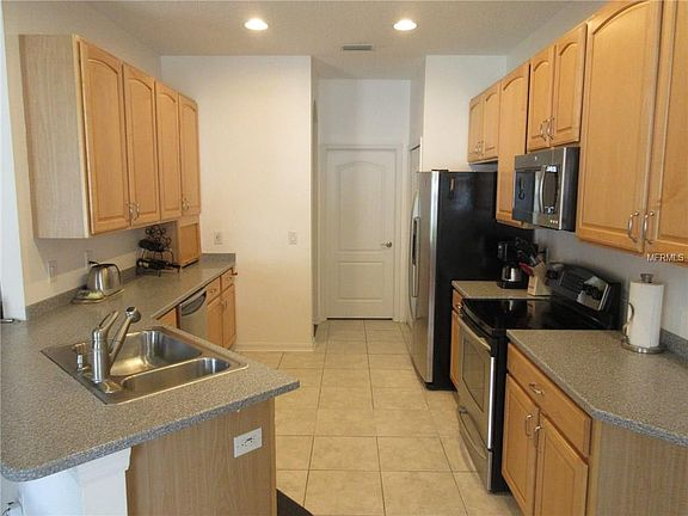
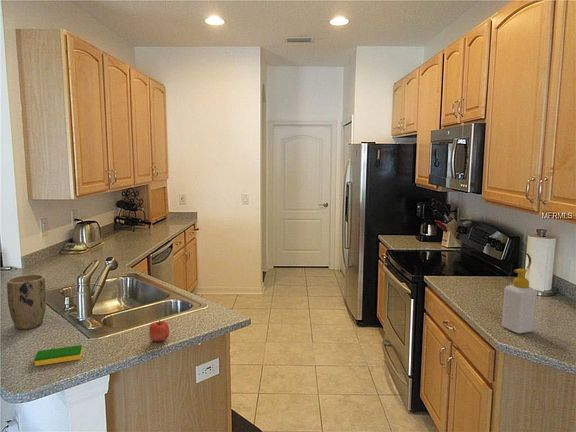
+ apple [149,319,170,342]
+ soap bottle [501,268,538,334]
+ plant pot [6,274,47,330]
+ dish sponge [33,344,83,367]
